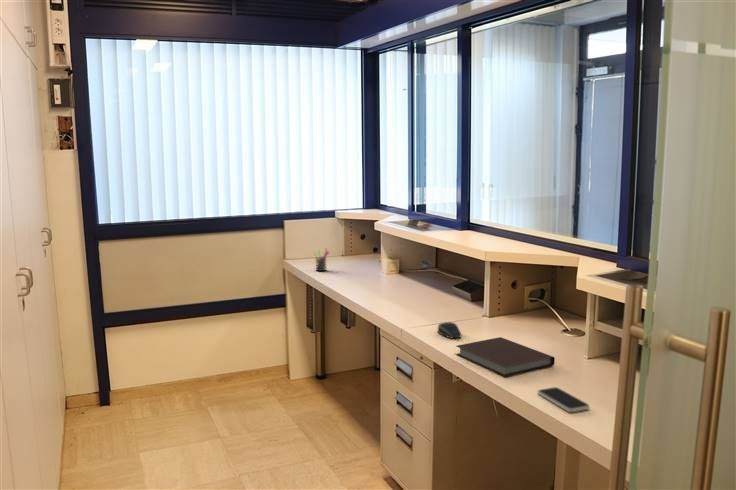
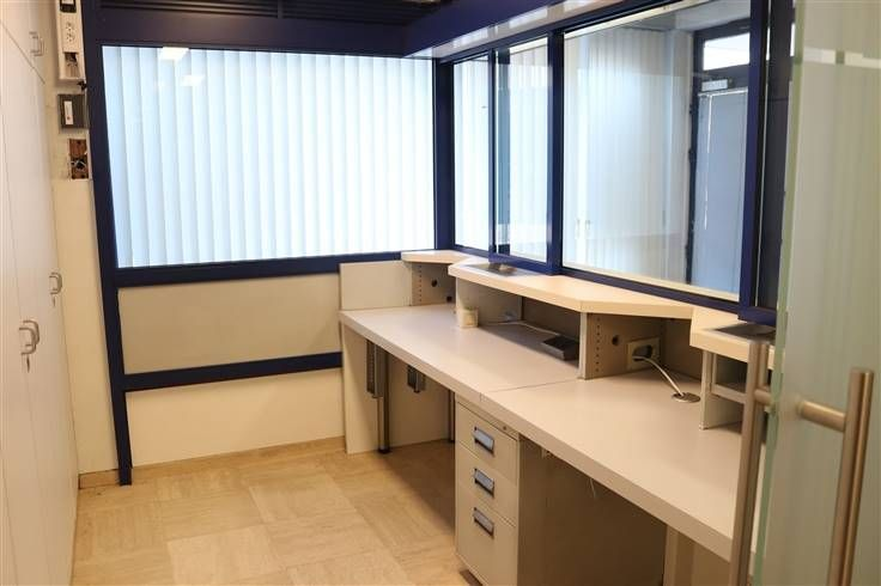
- computer mouse [437,321,463,339]
- notebook [455,336,556,378]
- smartphone [537,386,591,413]
- pen holder [312,247,330,272]
